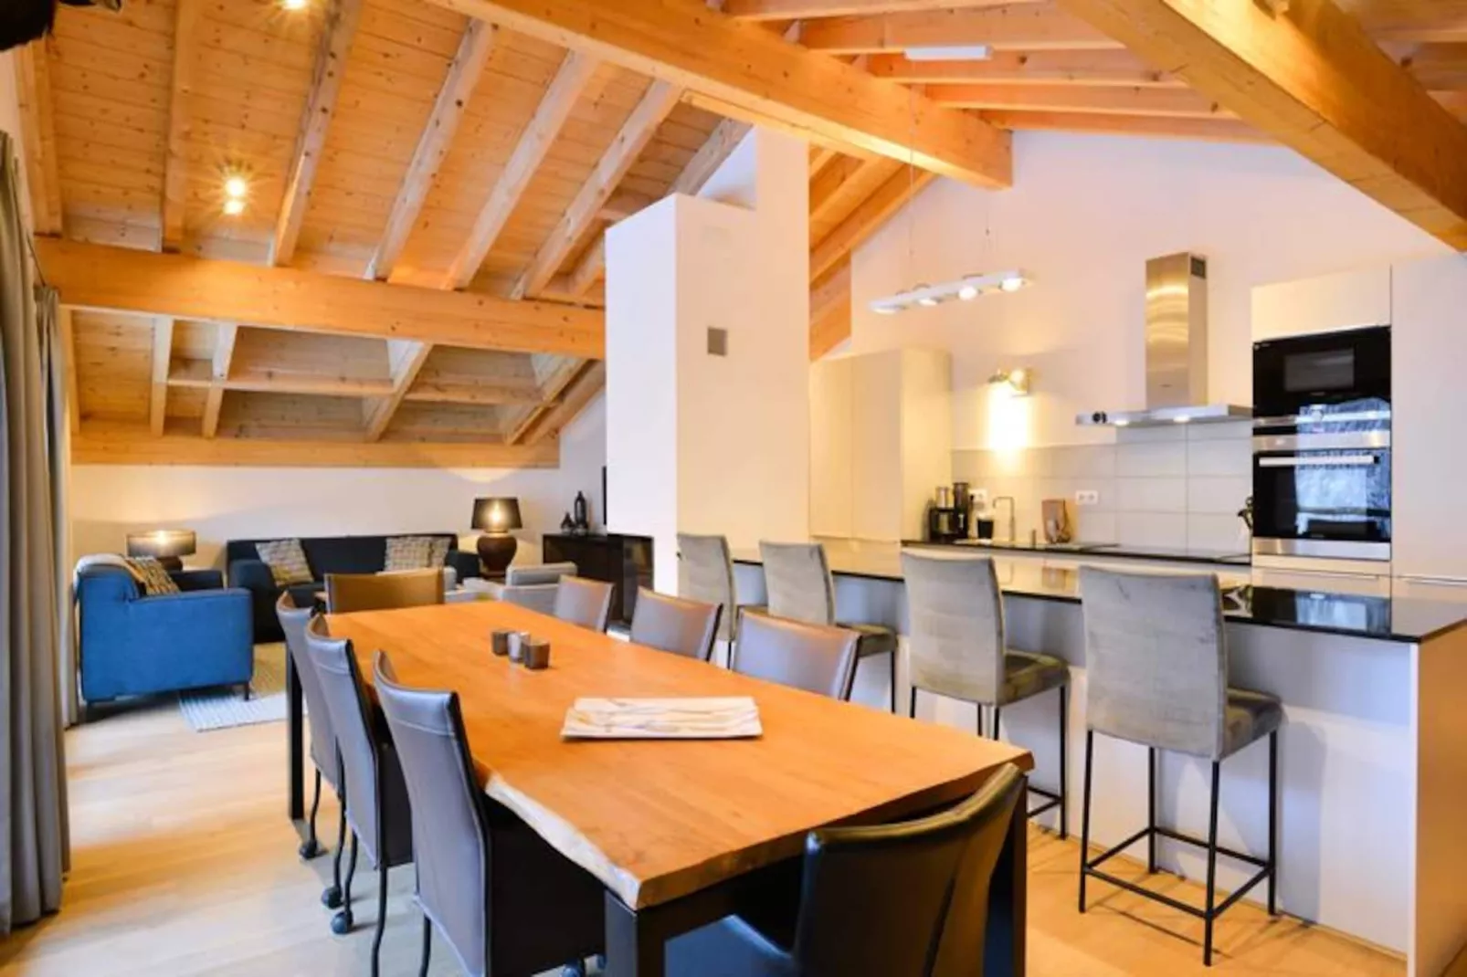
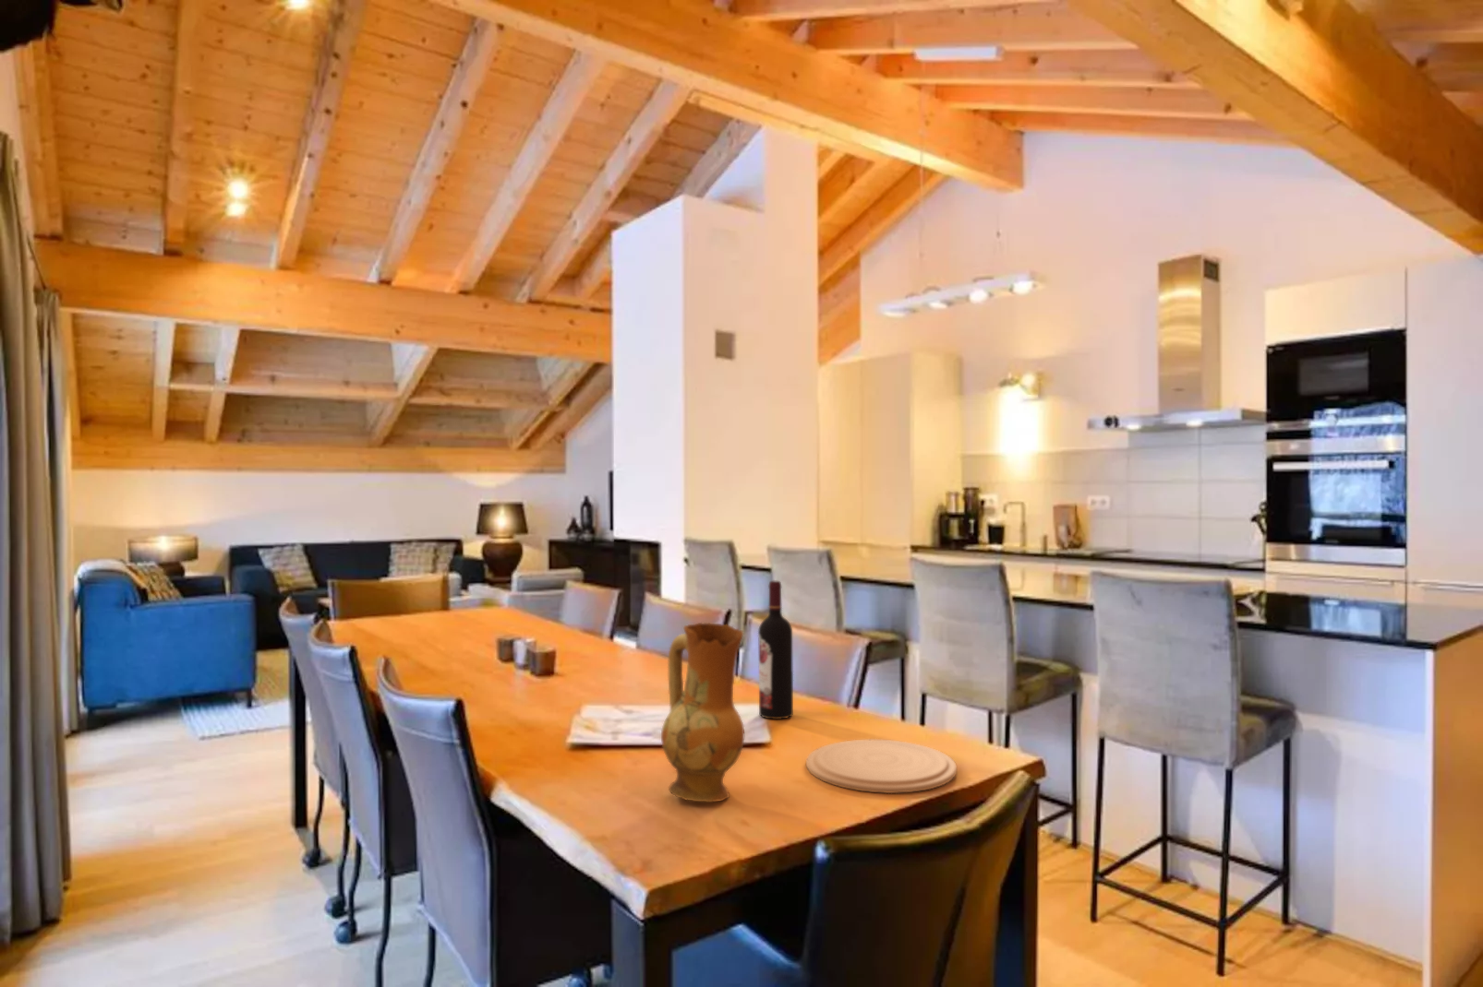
+ ceramic jug [660,621,745,803]
+ plate [805,739,957,794]
+ wine bottle [757,581,794,720]
